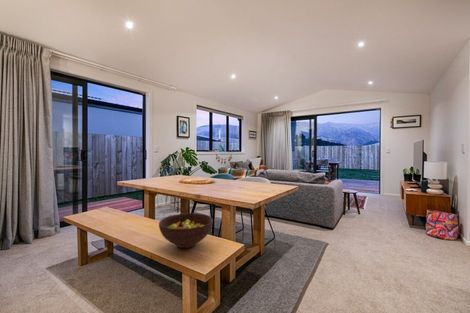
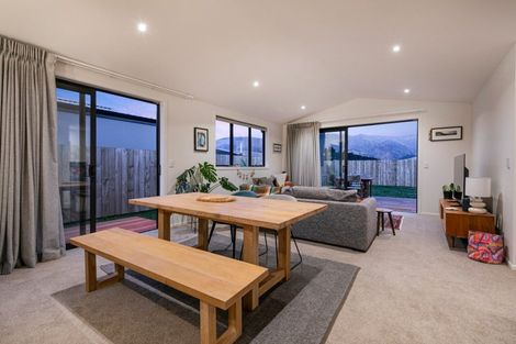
- fruit bowl [158,212,214,249]
